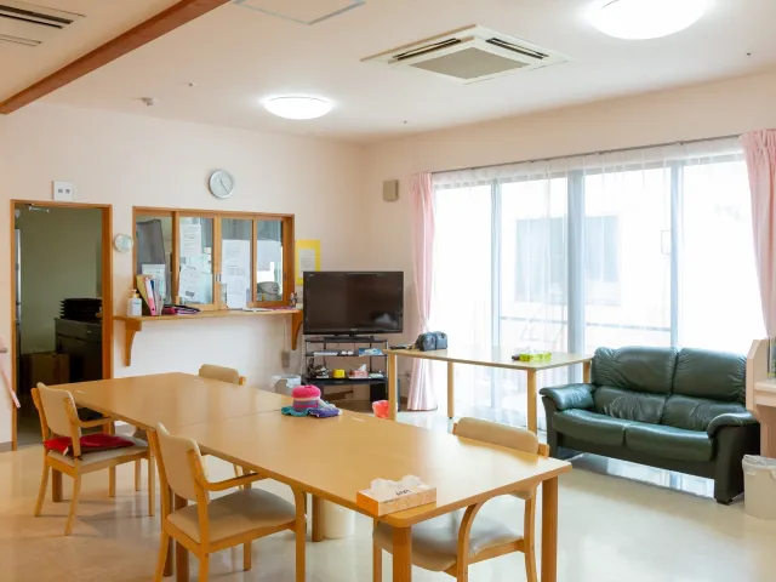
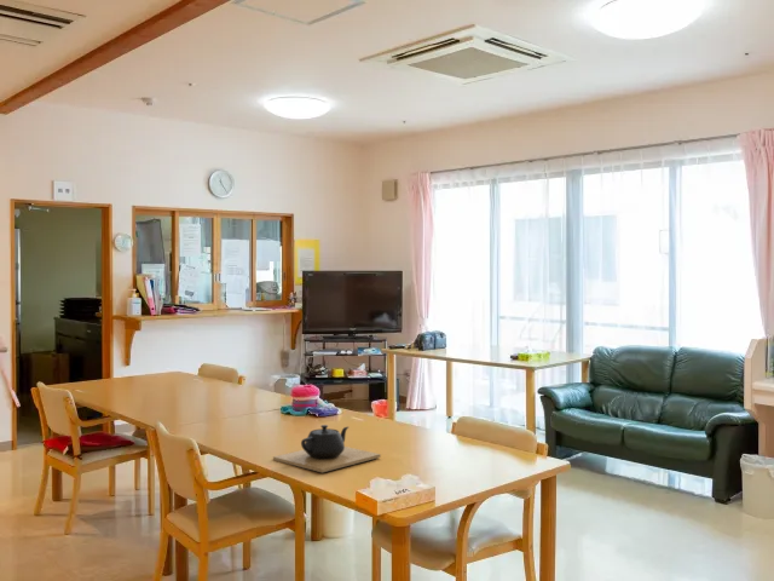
+ teapot [272,424,382,473]
